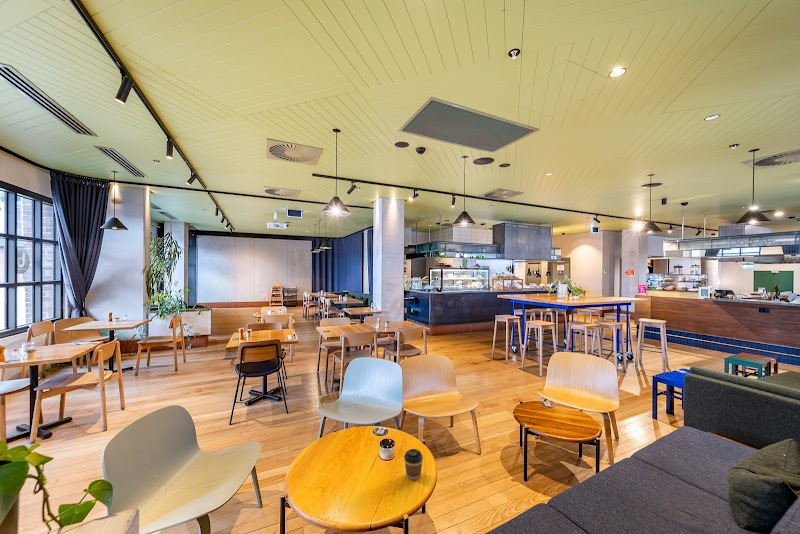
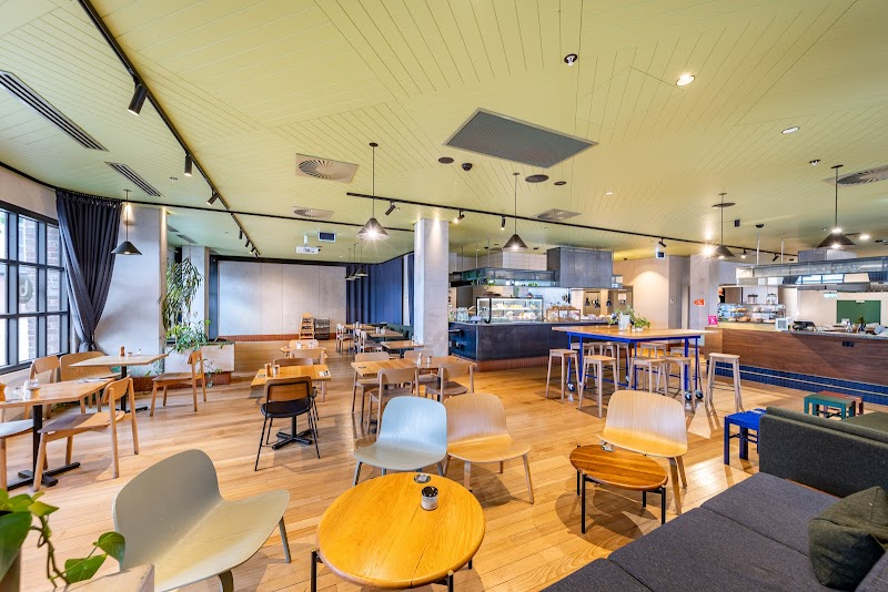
- coffee cup [403,448,424,481]
